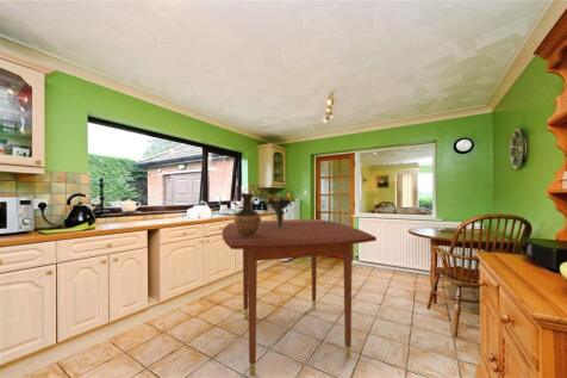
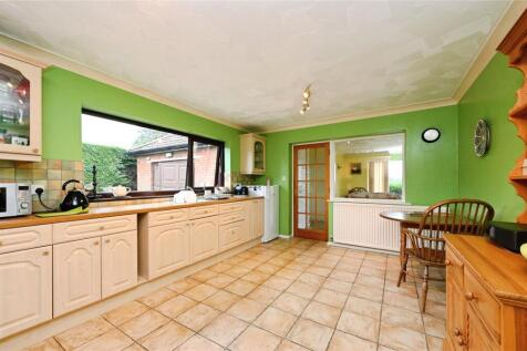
- bouquet [263,192,297,228]
- dining table [220,218,378,377]
- ceramic jug [232,192,262,237]
